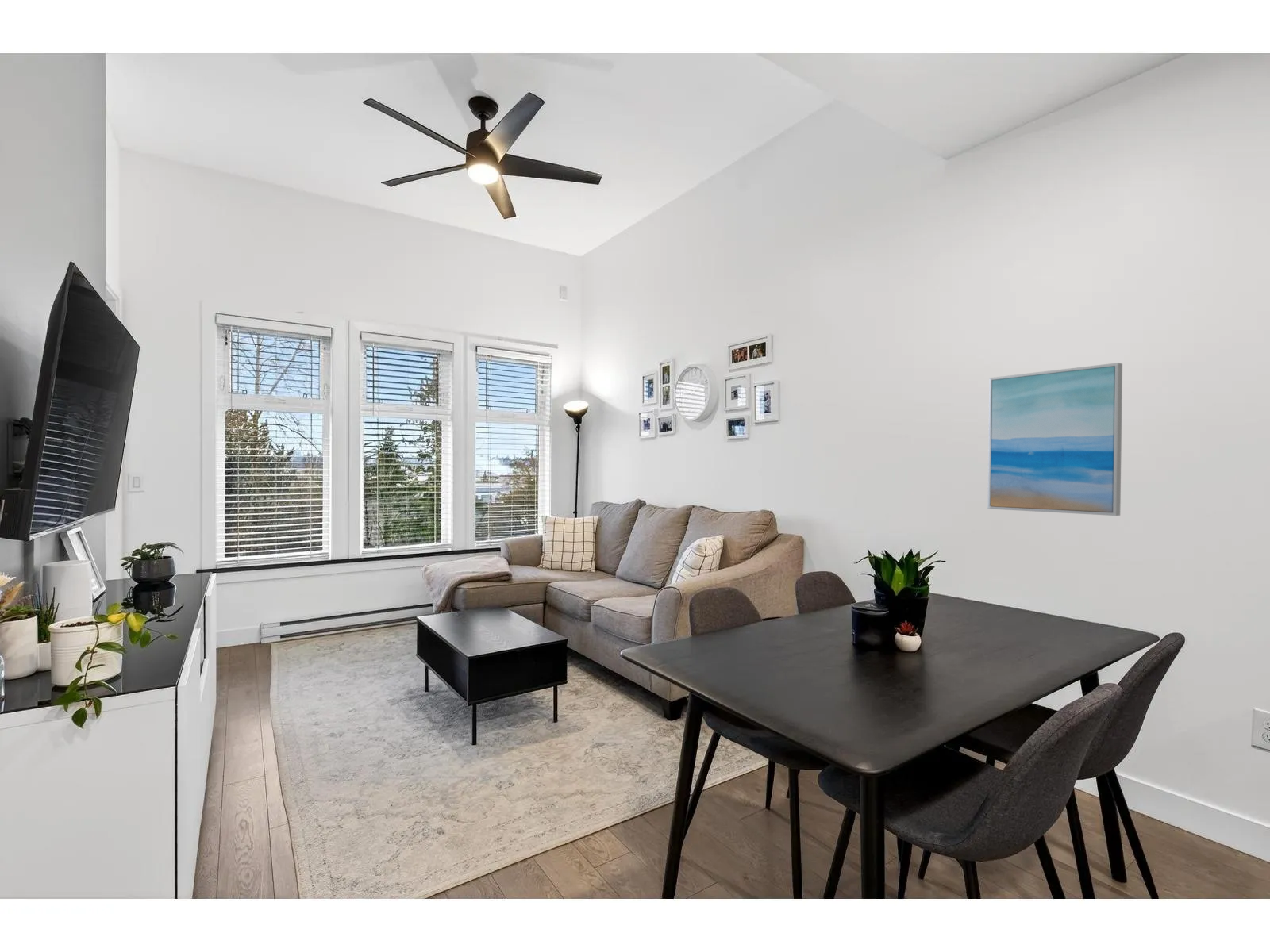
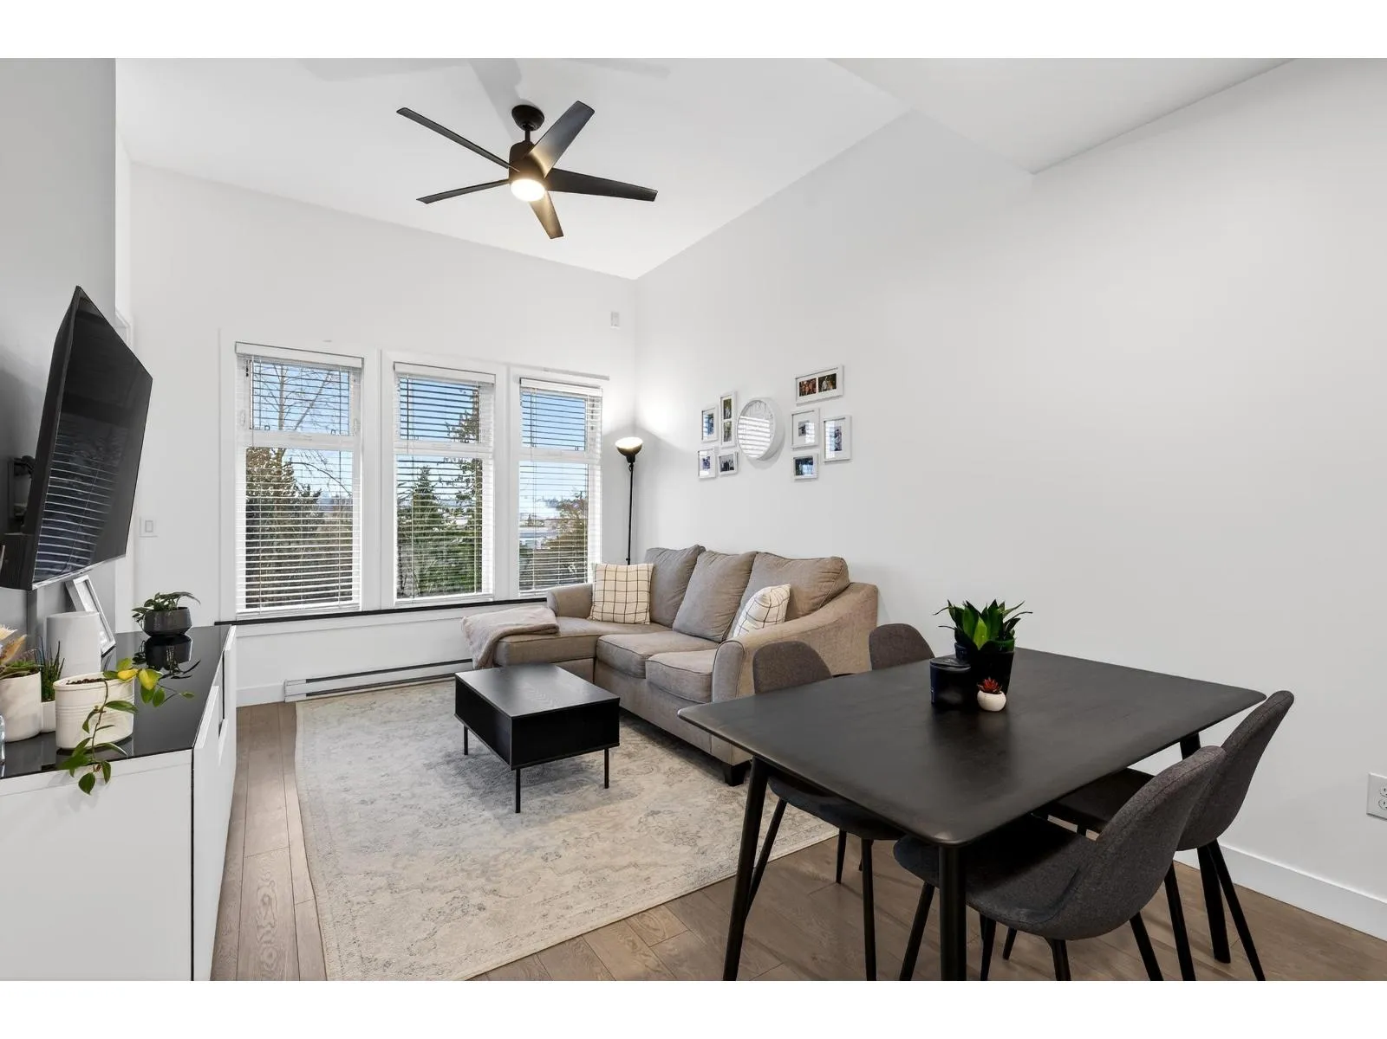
- wall art [987,362,1123,516]
